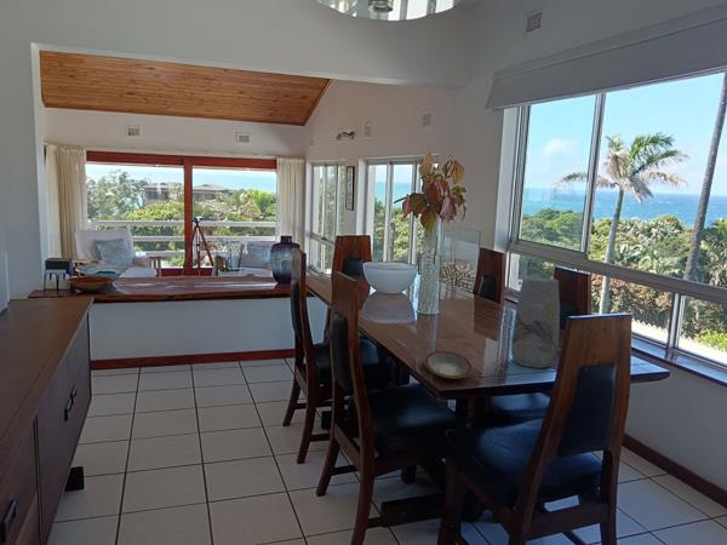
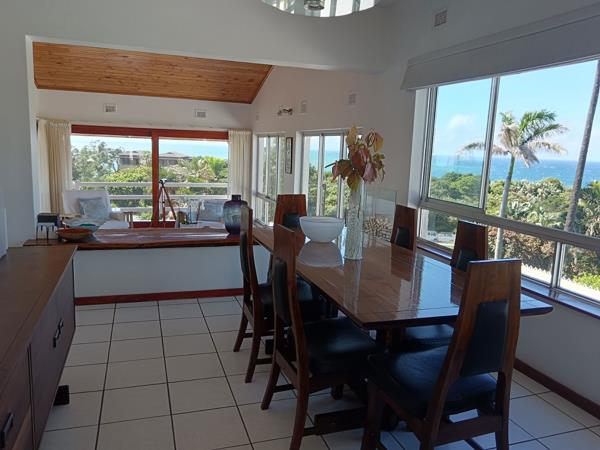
- plate [424,350,473,379]
- vase [510,275,561,369]
